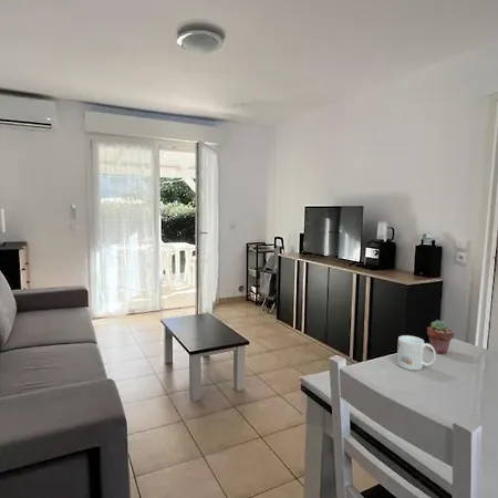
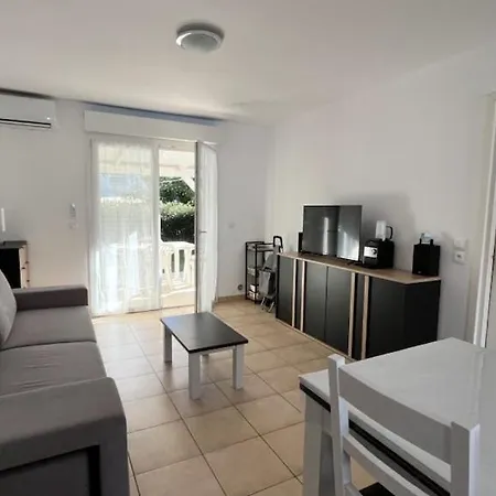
- potted succulent [426,319,455,355]
- mug [396,334,437,371]
